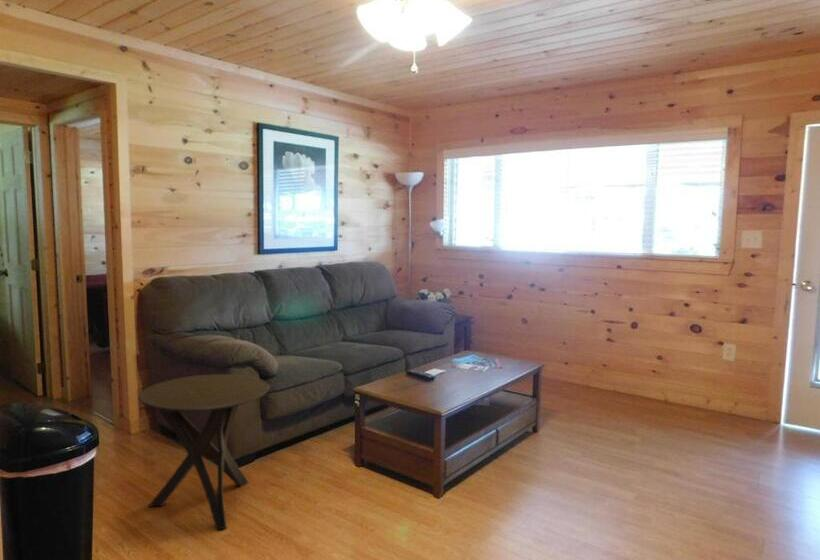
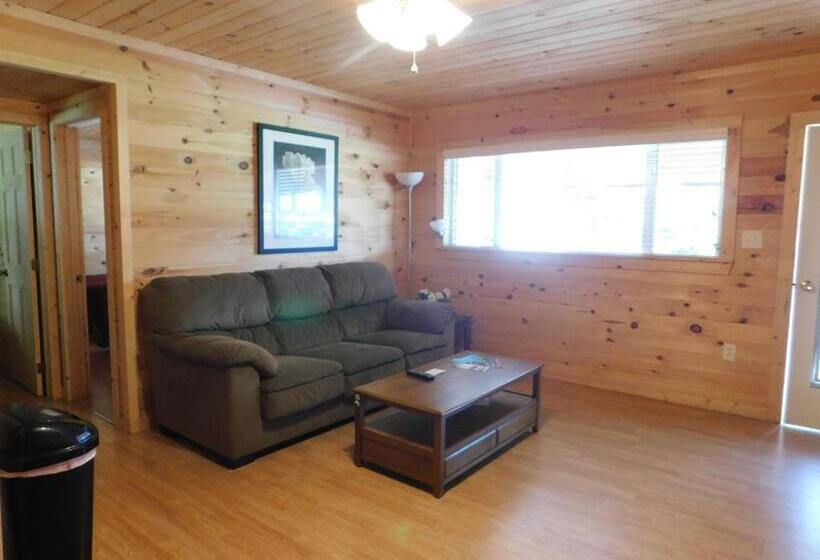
- side table [138,373,271,531]
